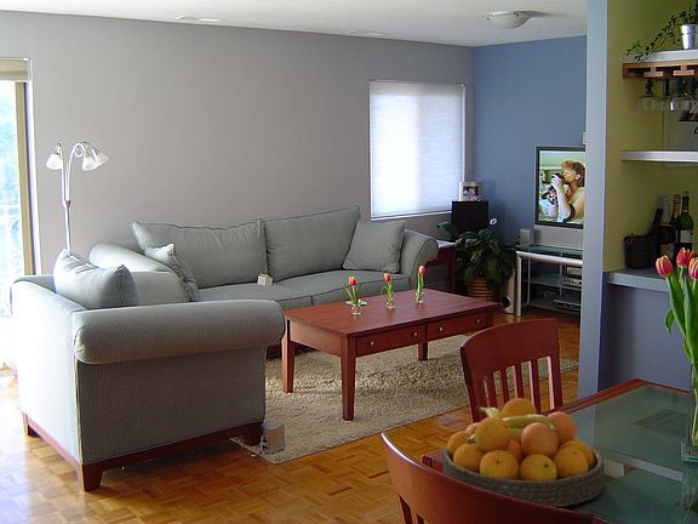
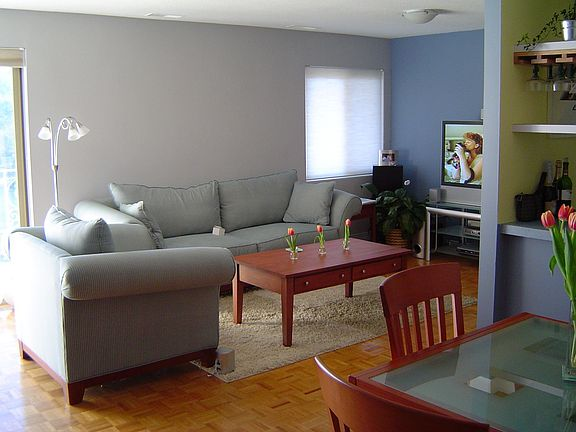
- fruit bowl [441,397,606,508]
